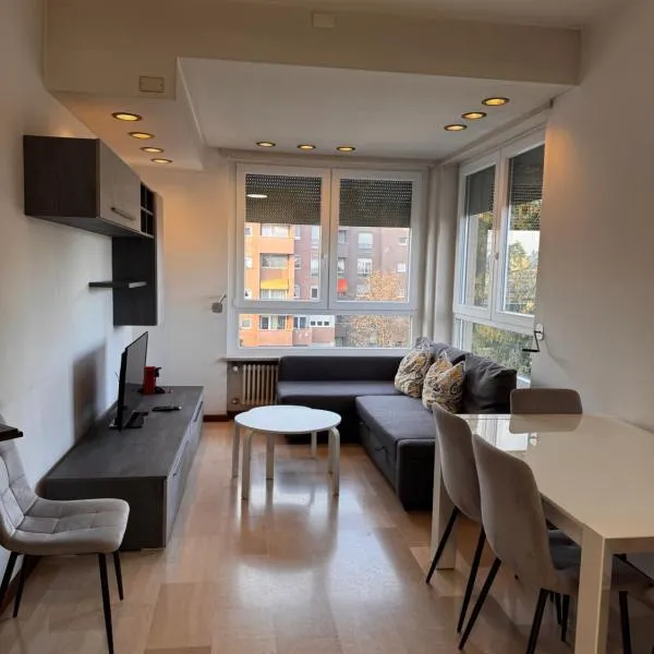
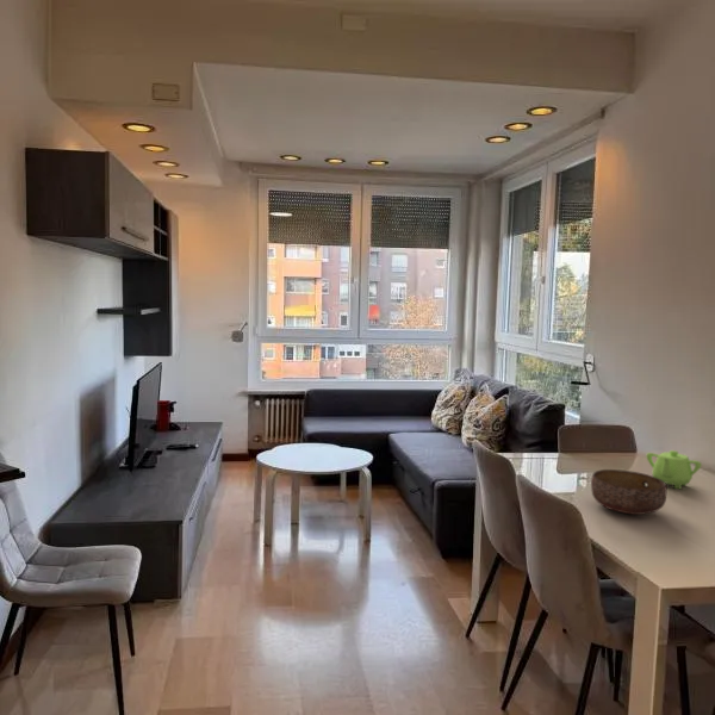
+ teapot [645,449,703,490]
+ bowl [590,468,669,516]
